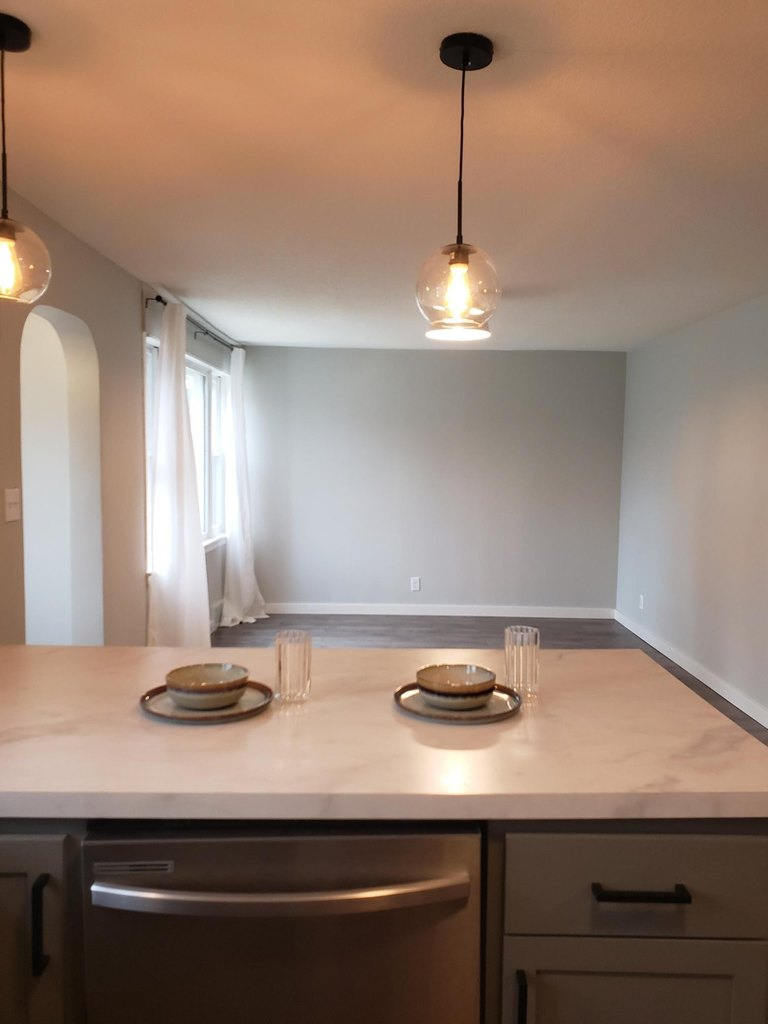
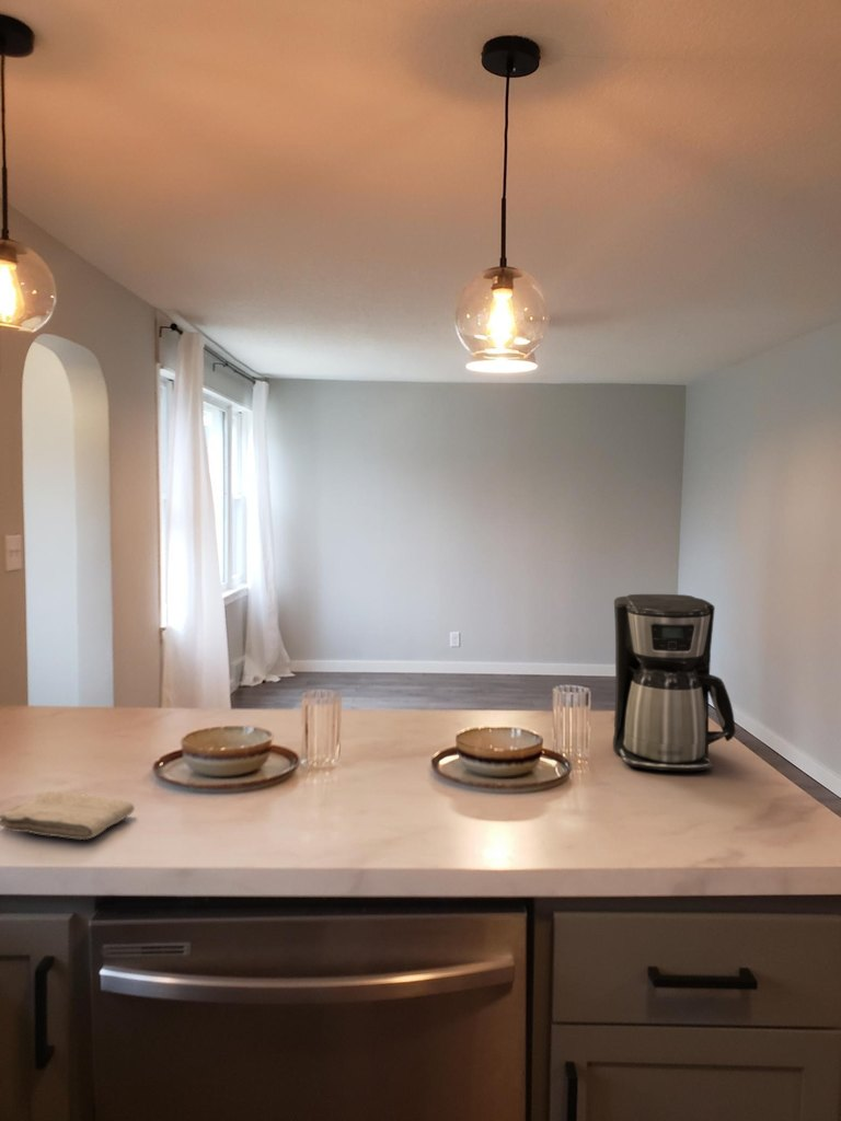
+ coffee maker [612,593,736,773]
+ washcloth [0,790,136,841]
